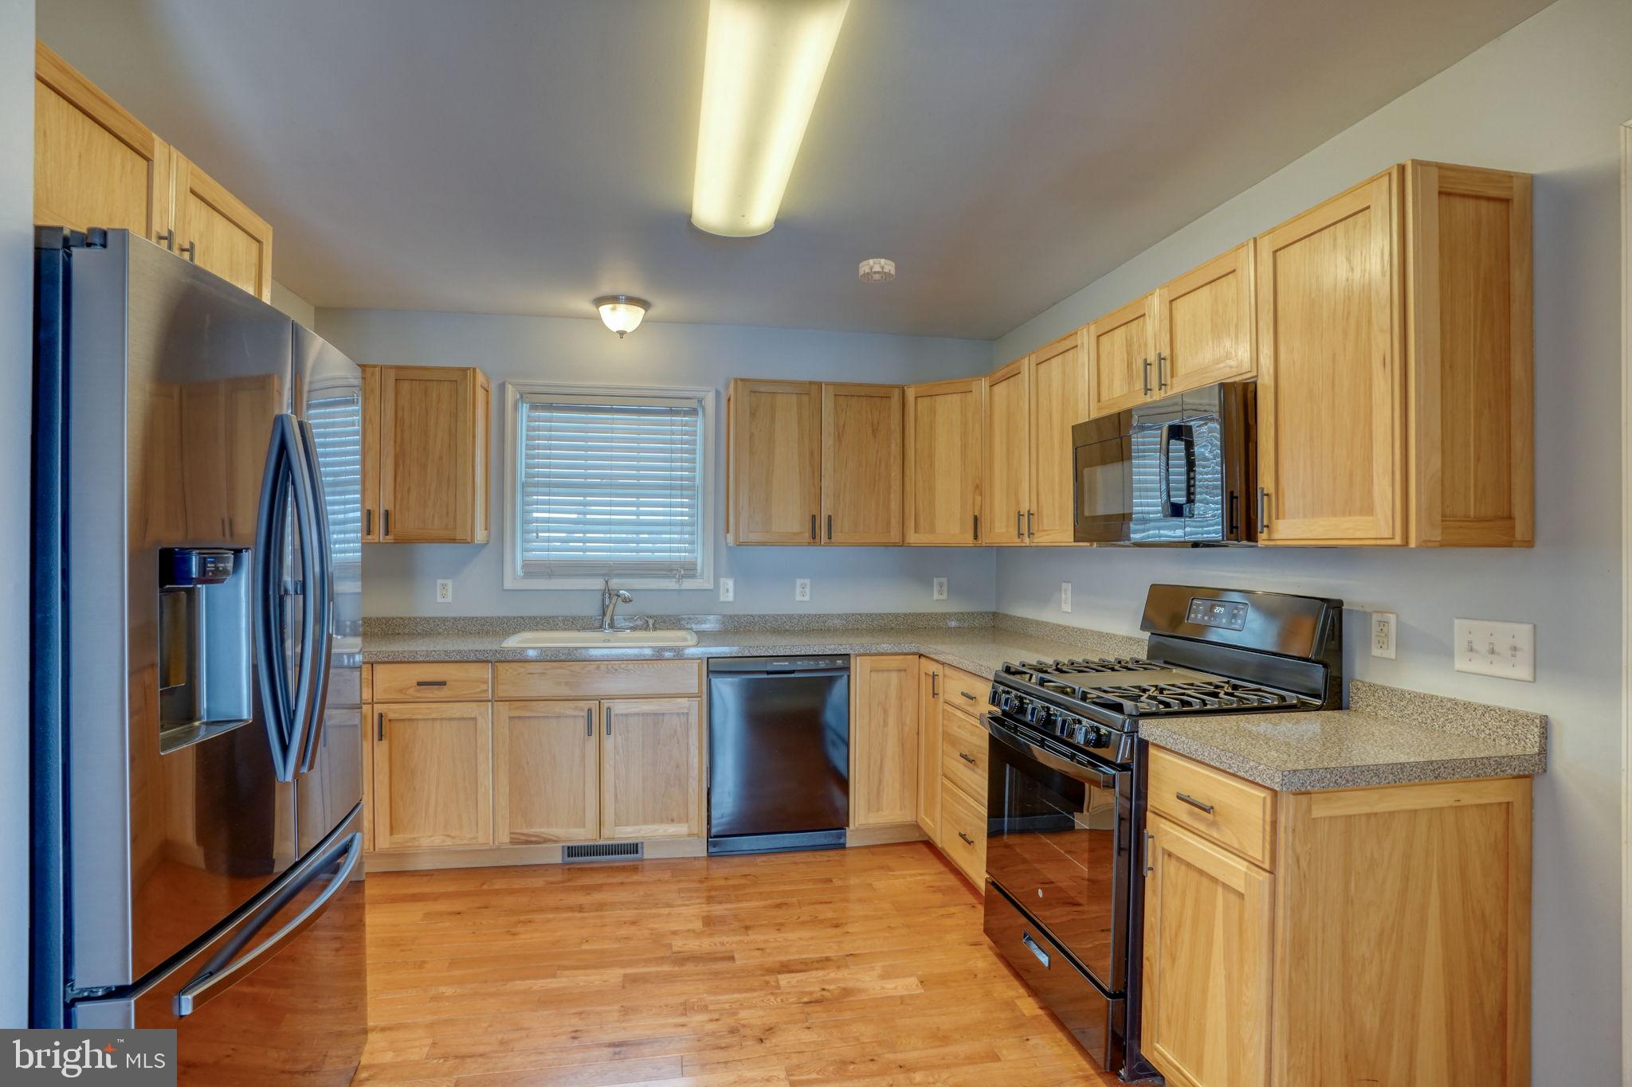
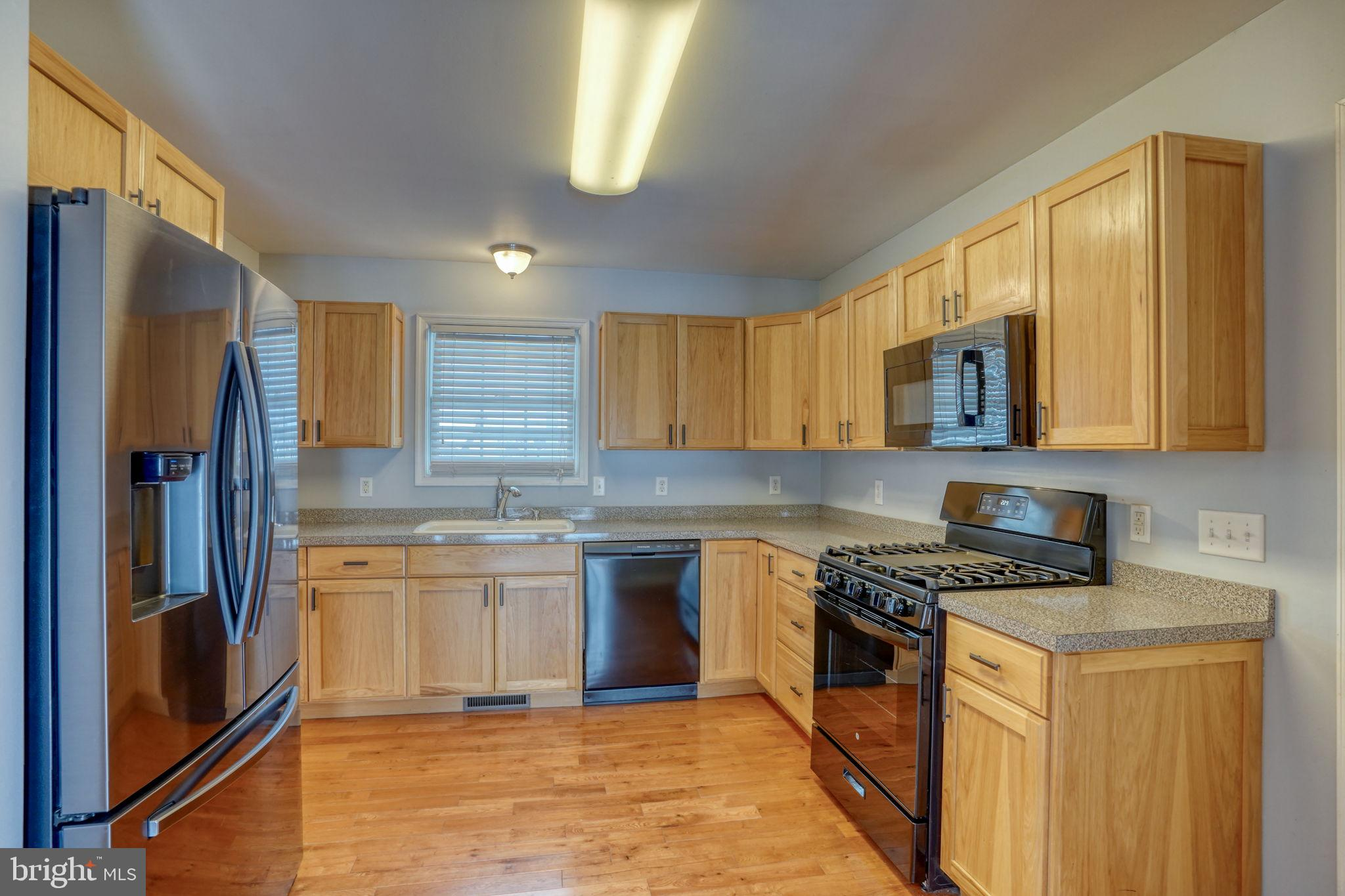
- smoke detector [858,258,895,284]
